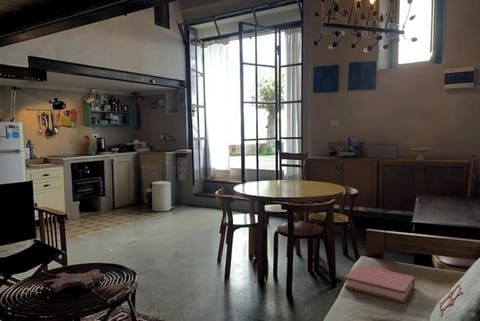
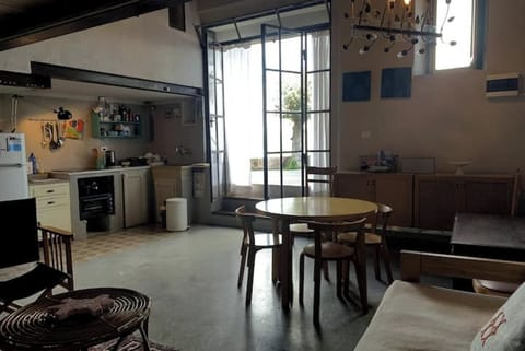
- hardback book [343,264,416,304]
